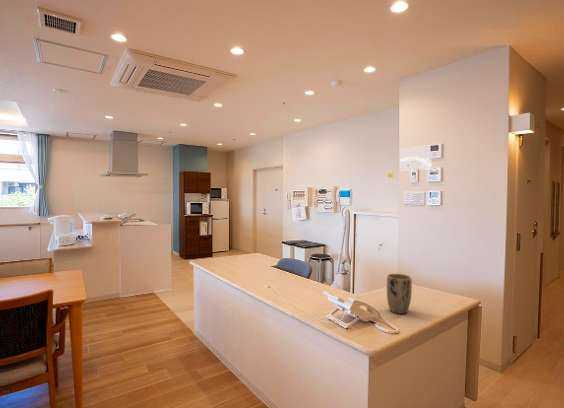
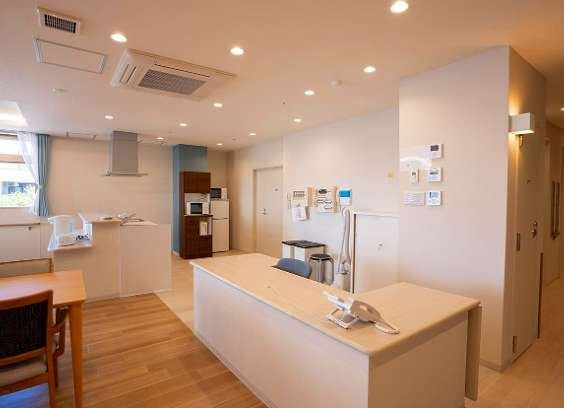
- plant pot [386,273,413,315]
